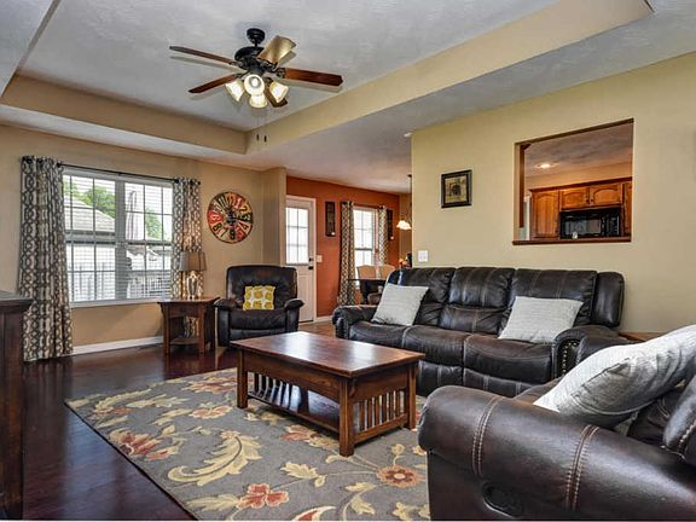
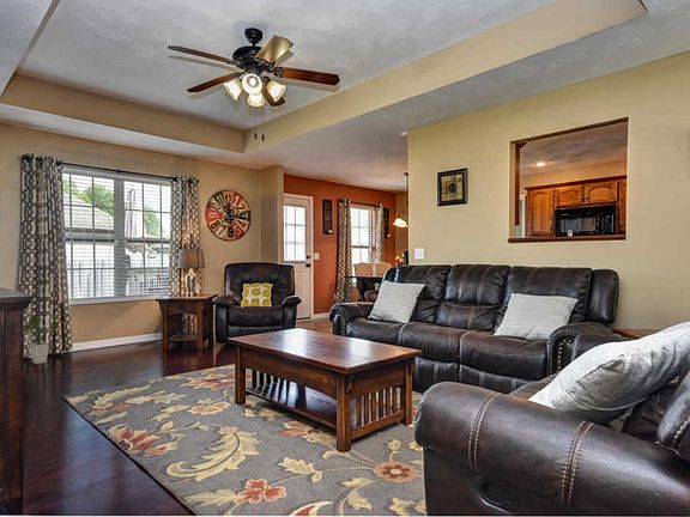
+ house plant [24,312,59,365]
